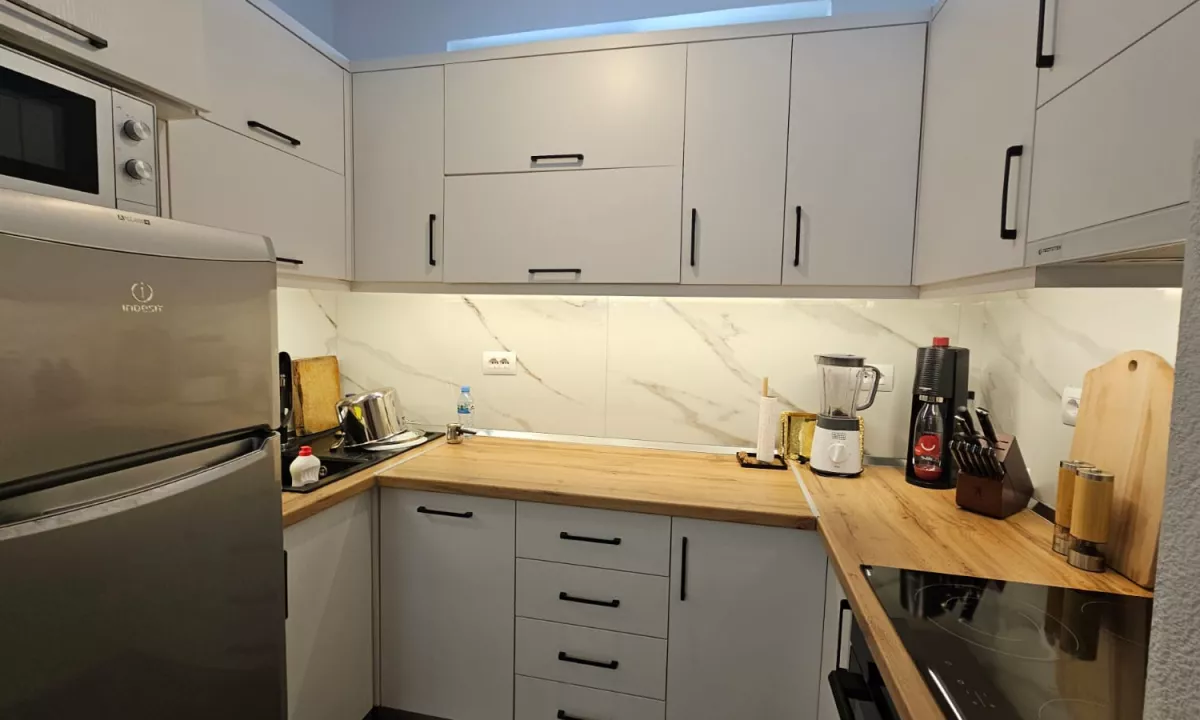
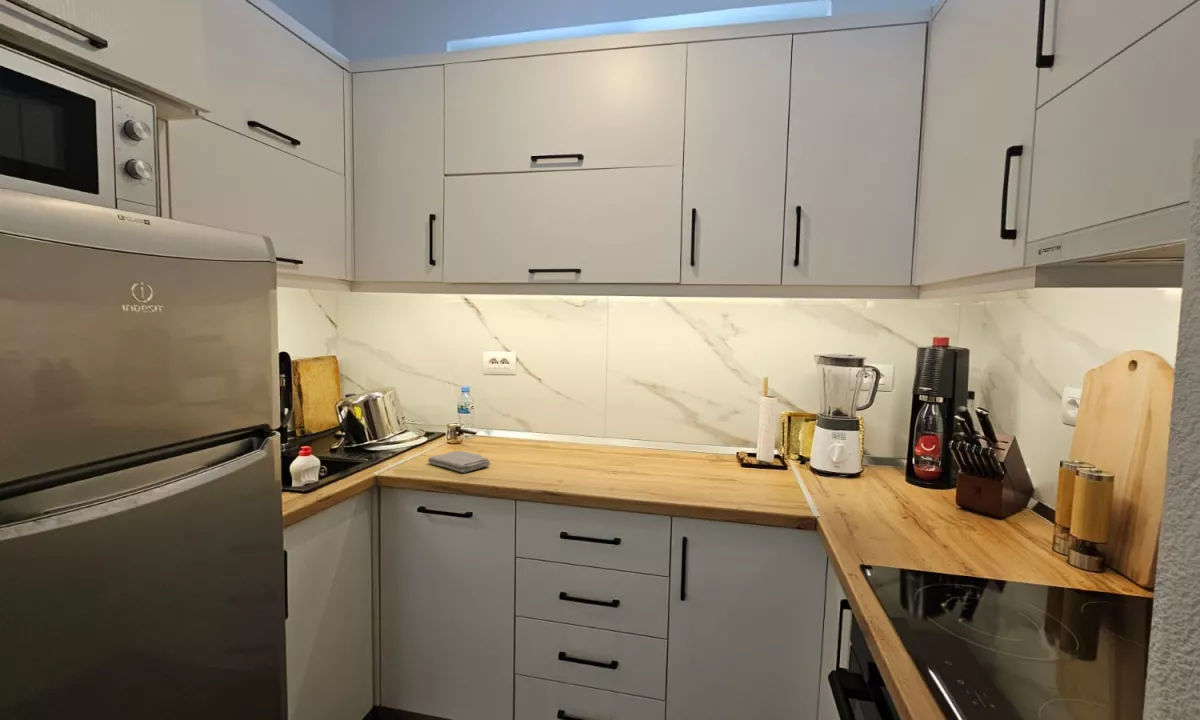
+ washcloth [427,450,492,474]
